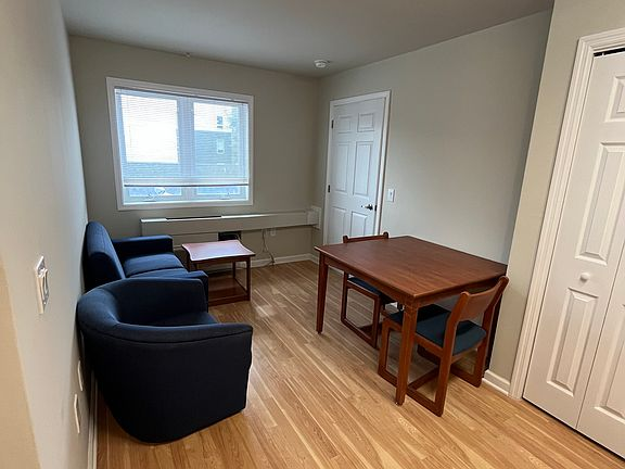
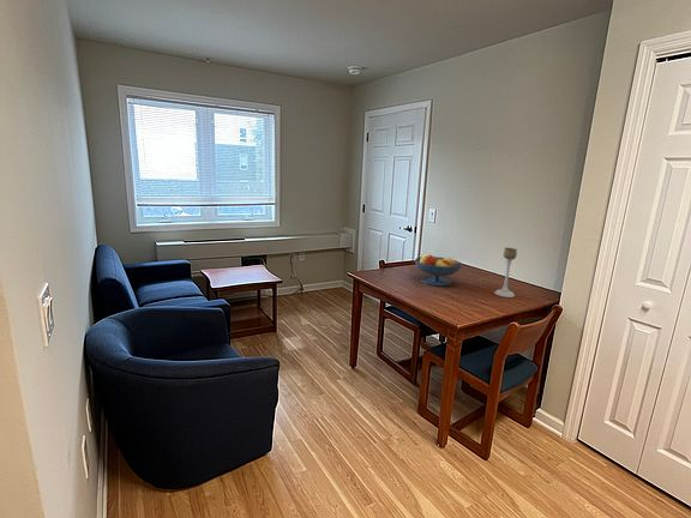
+ candle holder [493,247,518,299]
+ fruit bowl [414,253,463,287]
